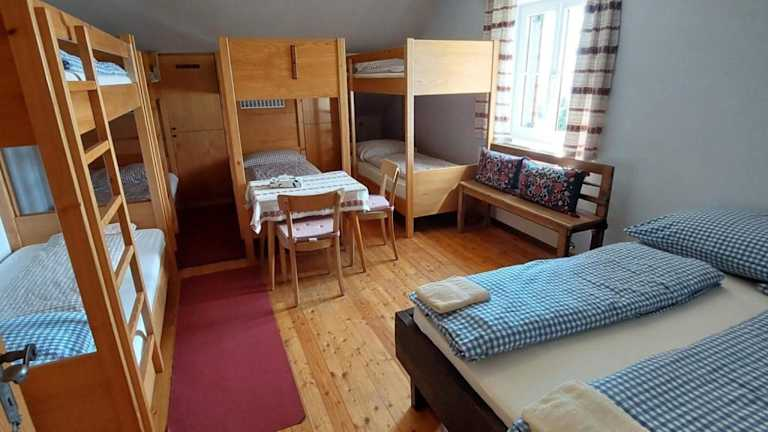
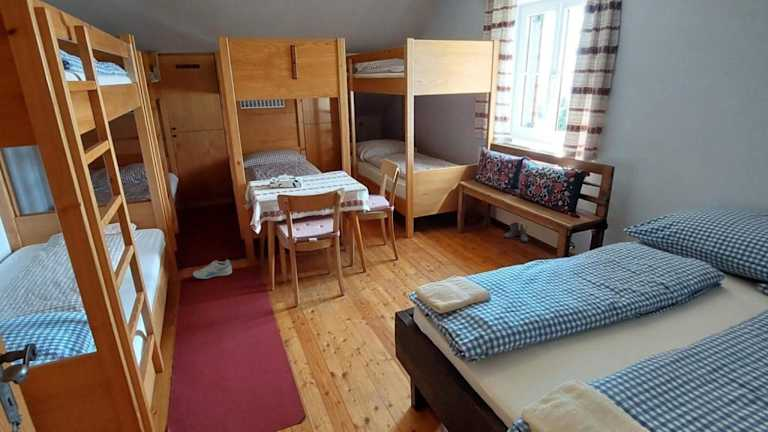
+ boots [503,221,529,243]
+ sneaker [192,259,233,280]
